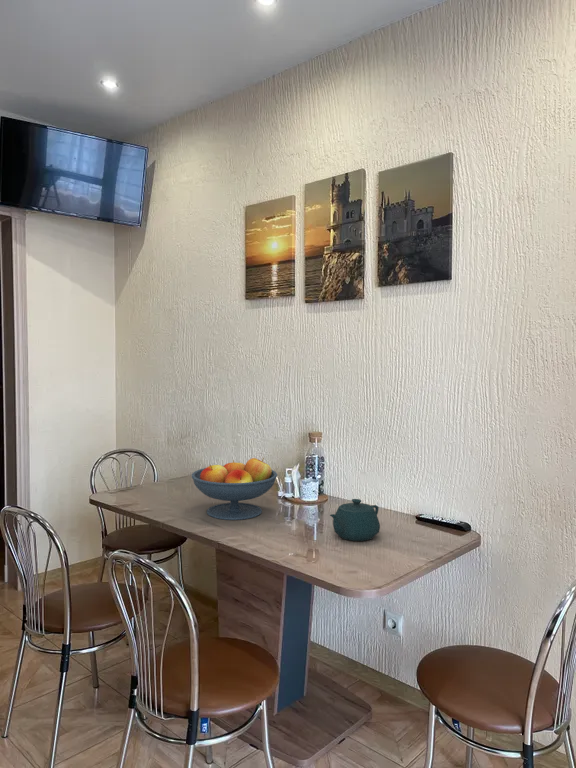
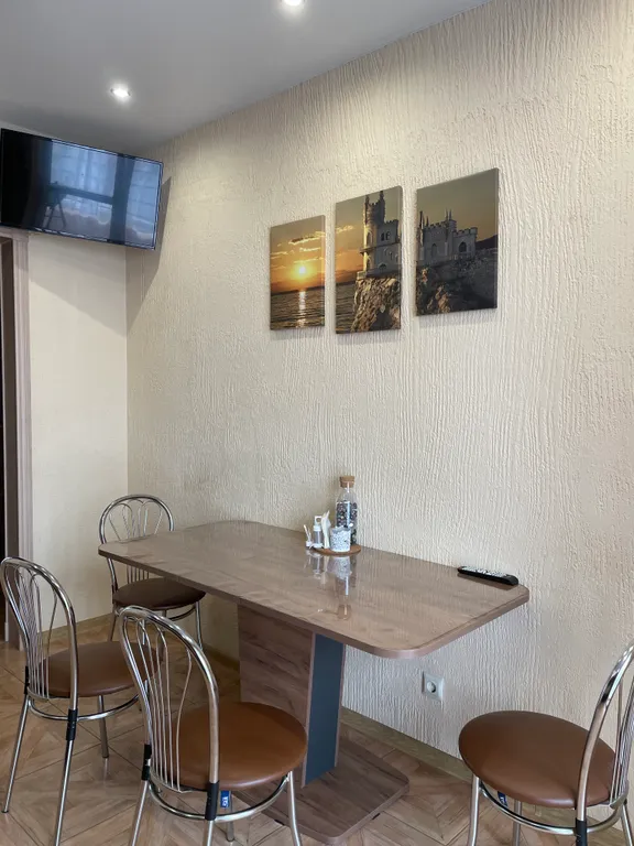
- fruit bowl [191,457,278,521]
- teapot [329,498,381,542]
